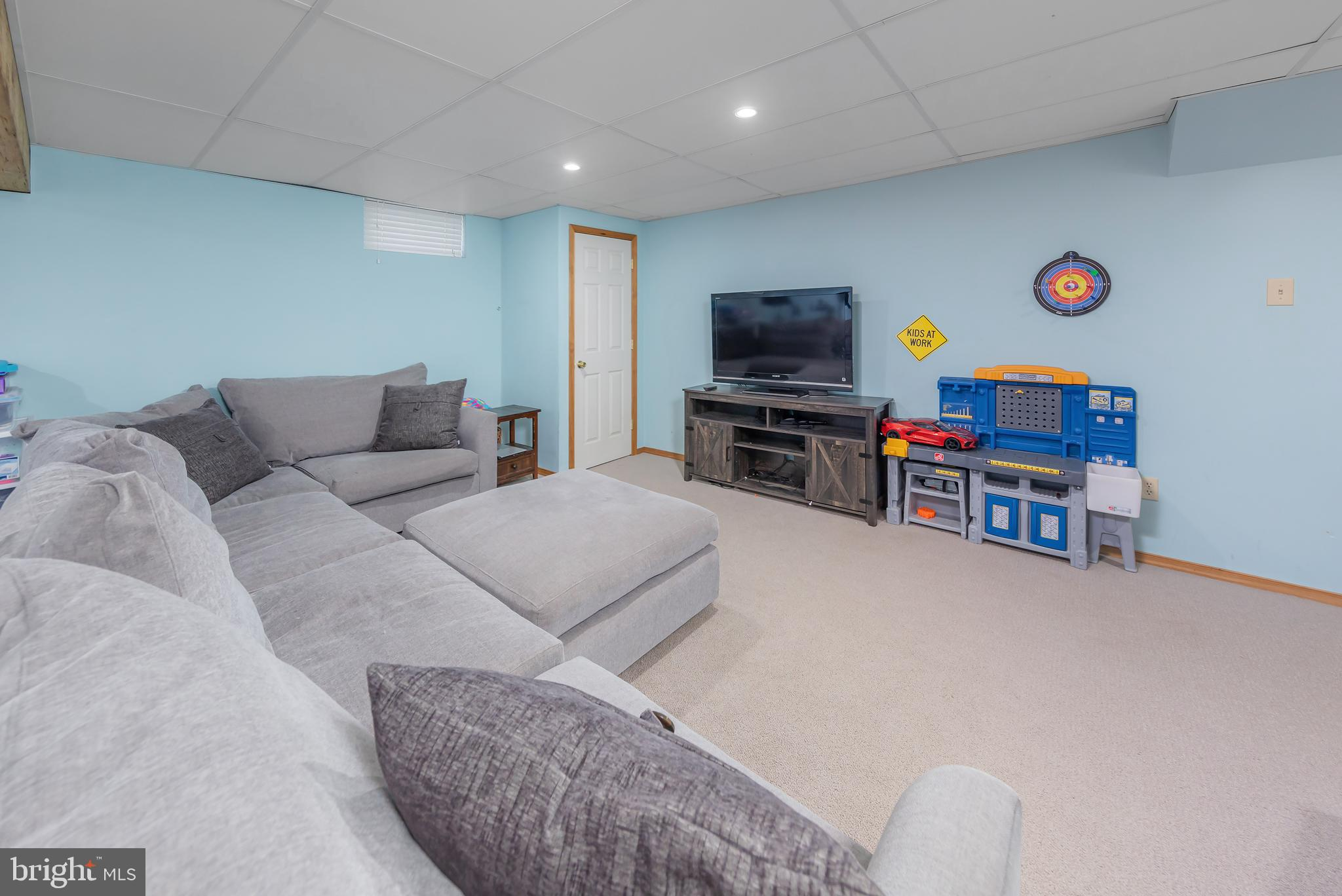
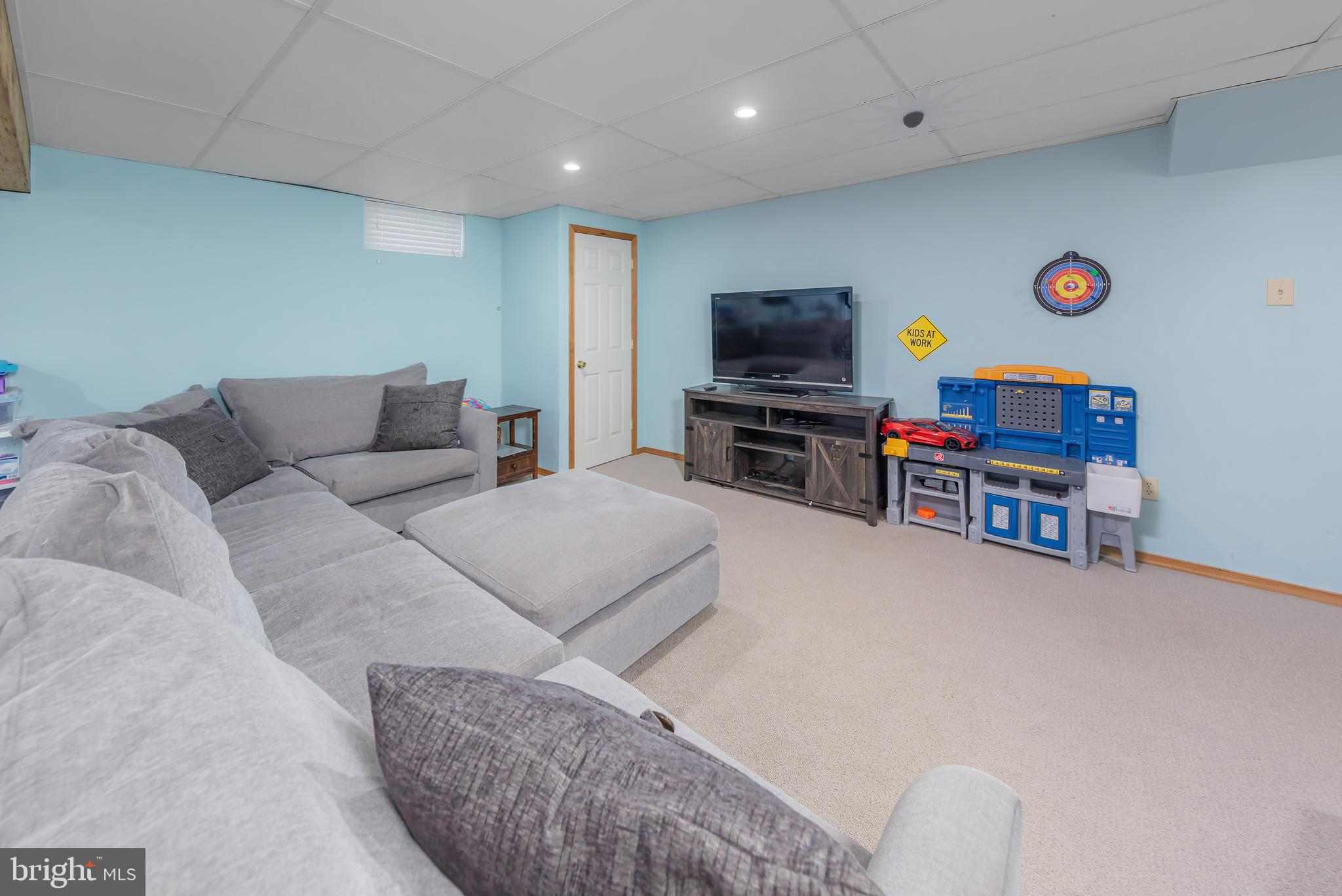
+ ceiling light [845,73,989,151]
